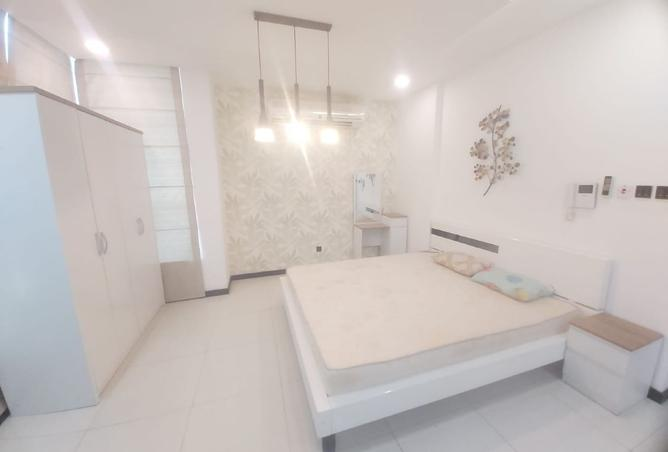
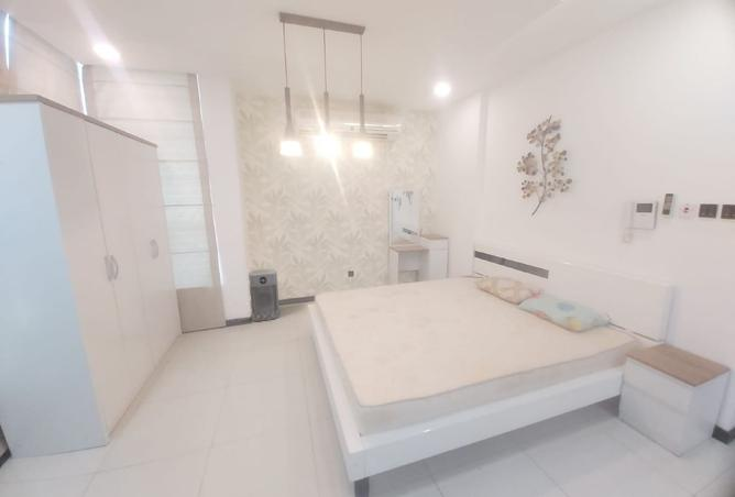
+ air purifier [248,268,281,322]
